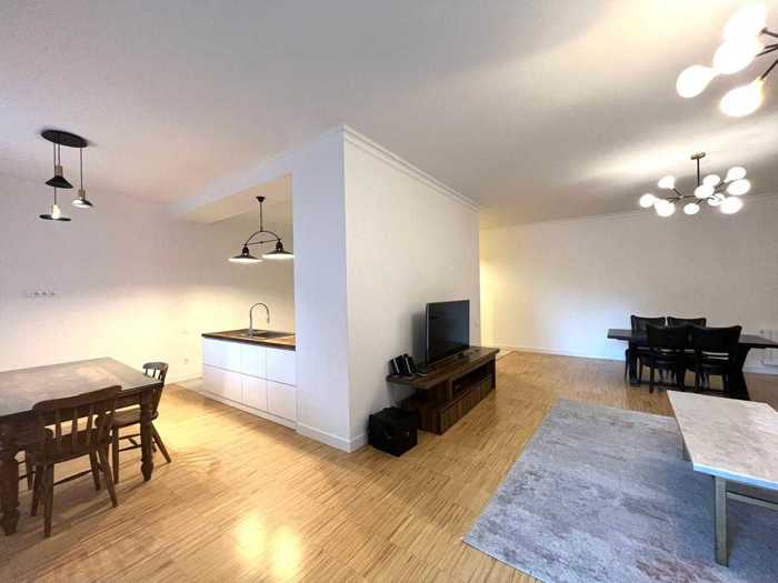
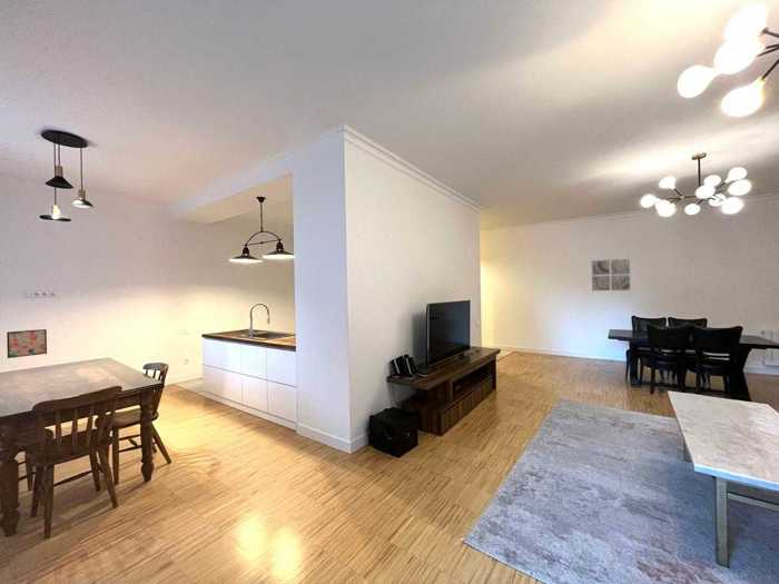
+ wall art [6,328,48,359]
+ wall art [591,258,631,291]
